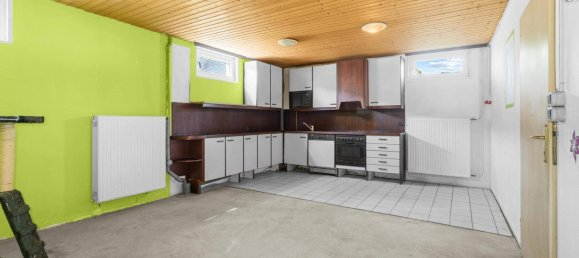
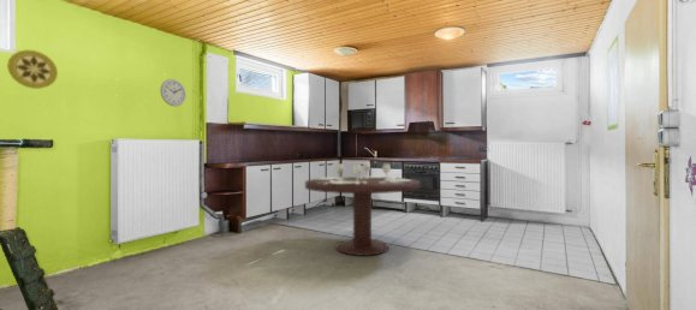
+ wall clock [159,78,188,107]
+ dining table [304,161,421,257]
+ decorative plate [6,49,59,90]
